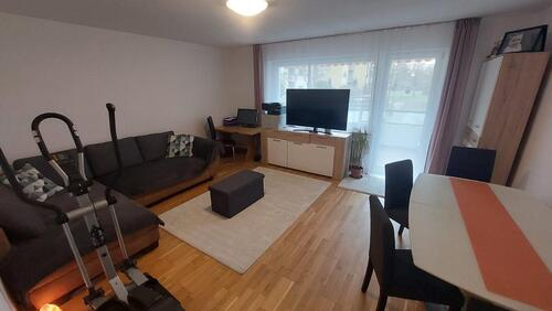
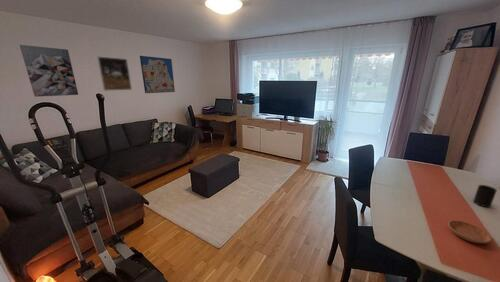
+ saucer [447,219,493,245]
+ wall art [139,55,176,94]
+ wall art [19,44,79,98]
+ cup [472,184,498,208]
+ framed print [96,56,133,92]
